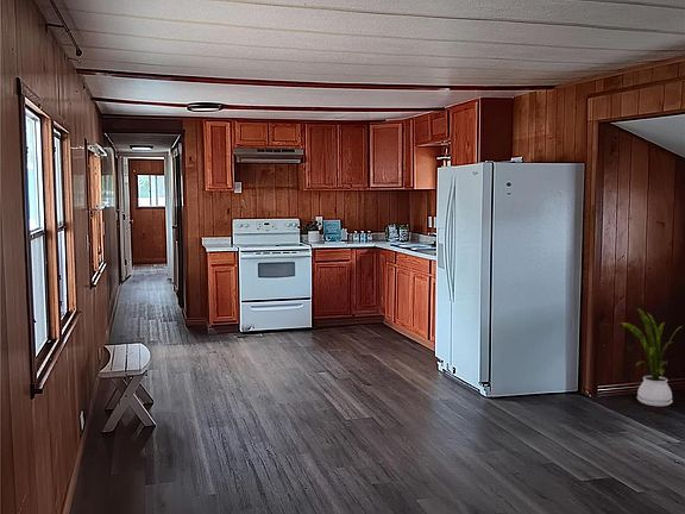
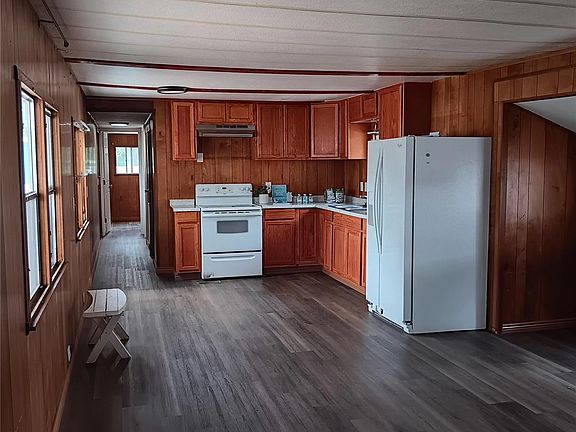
- house plant [620,308,684,407]
